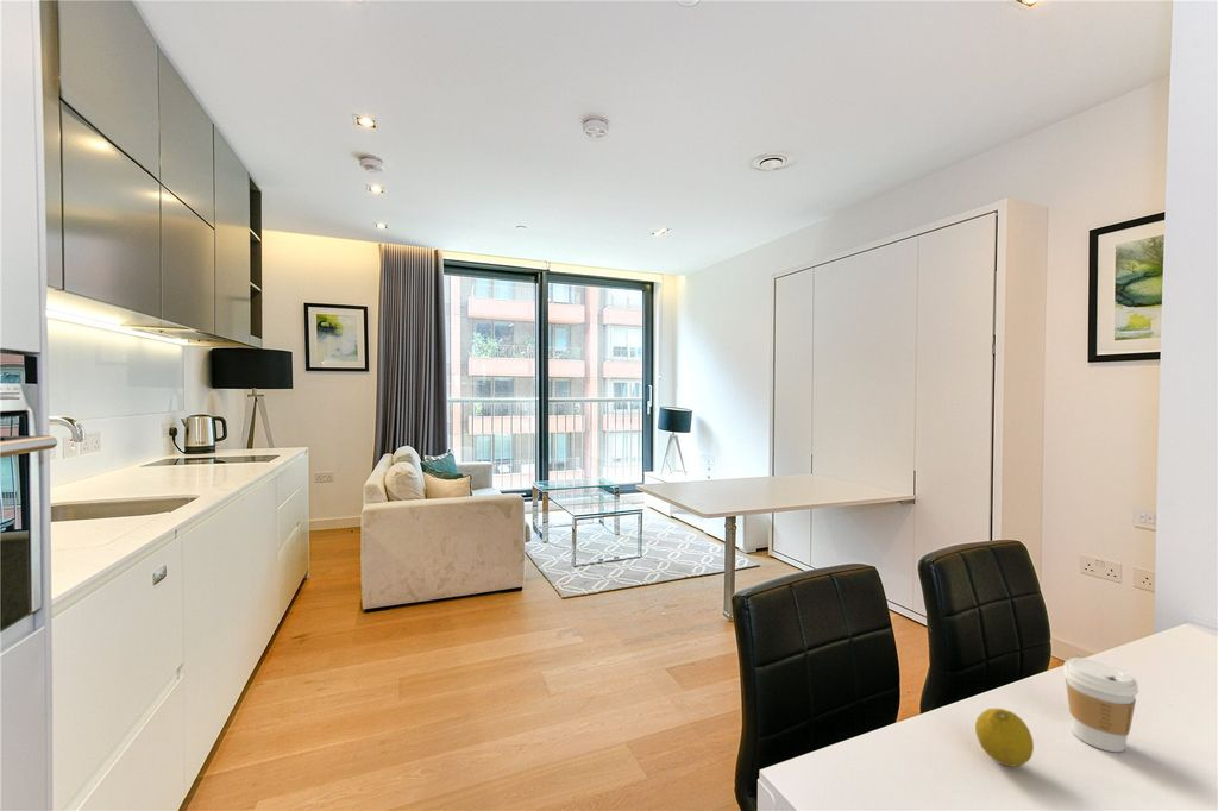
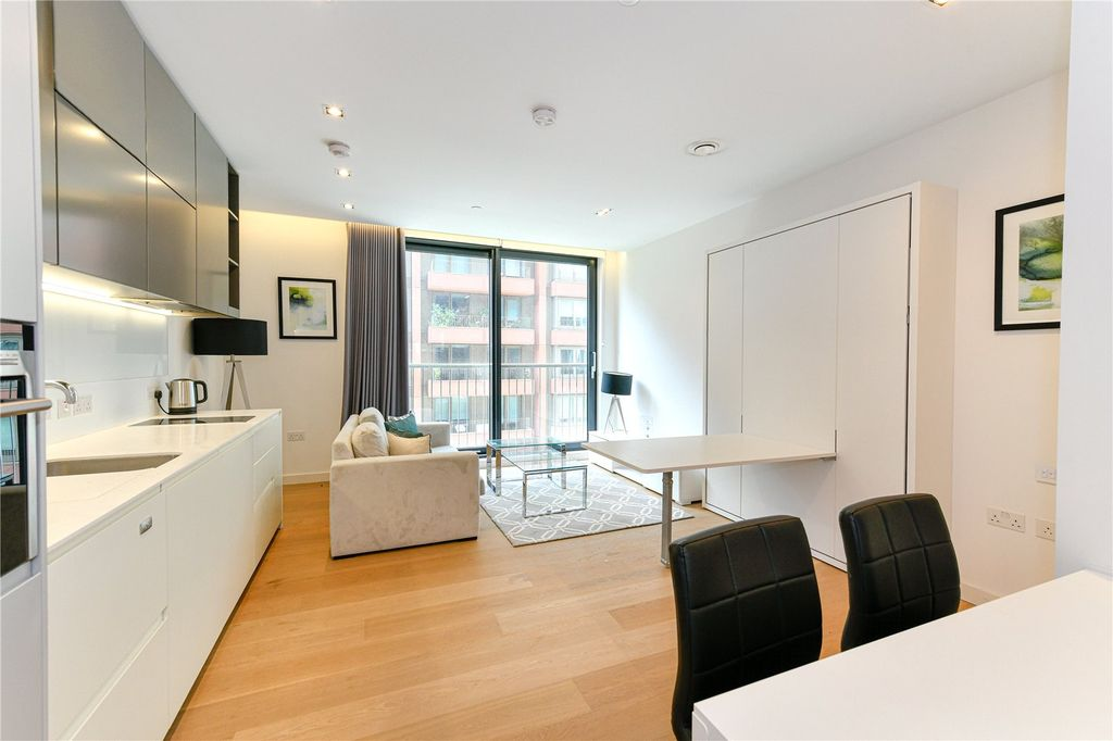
- fruit [974,708,1035,767]
- coffee cup [1062,656,1139,753]
